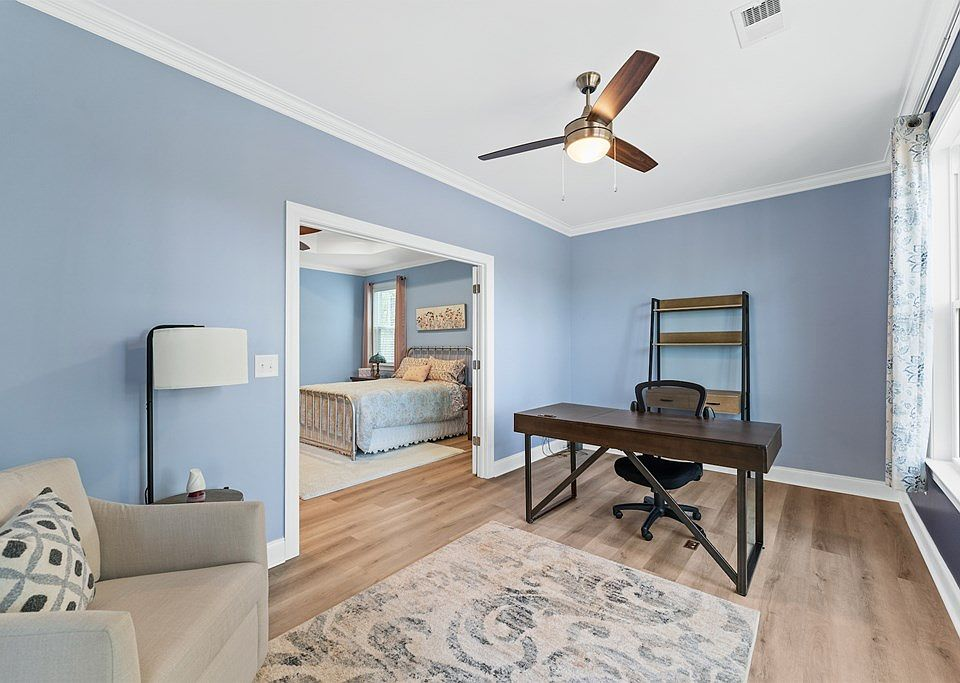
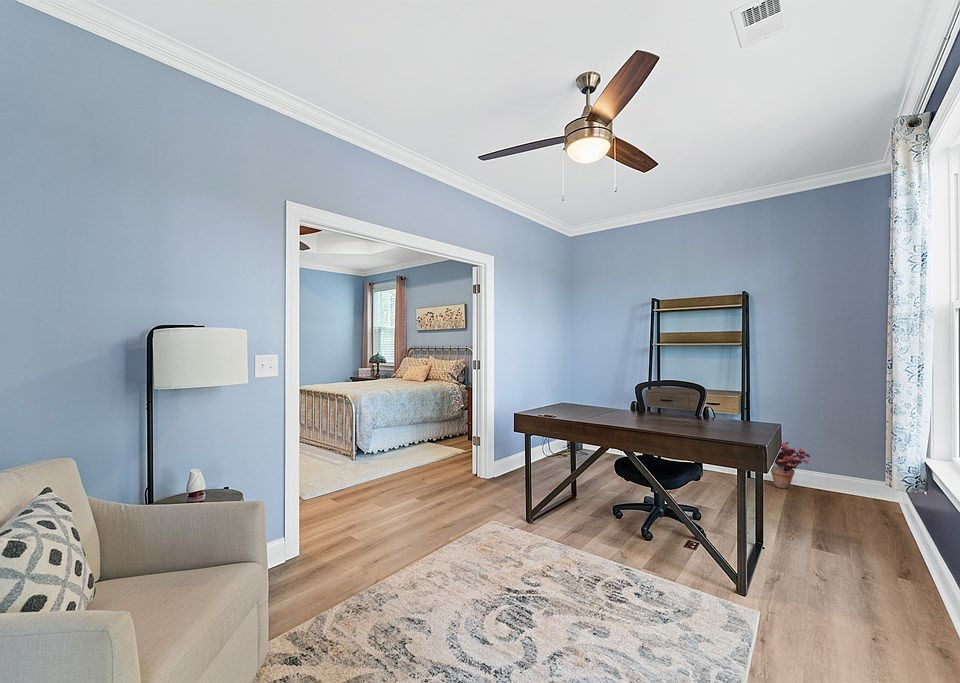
+ potted plant [770,441,811,490]
